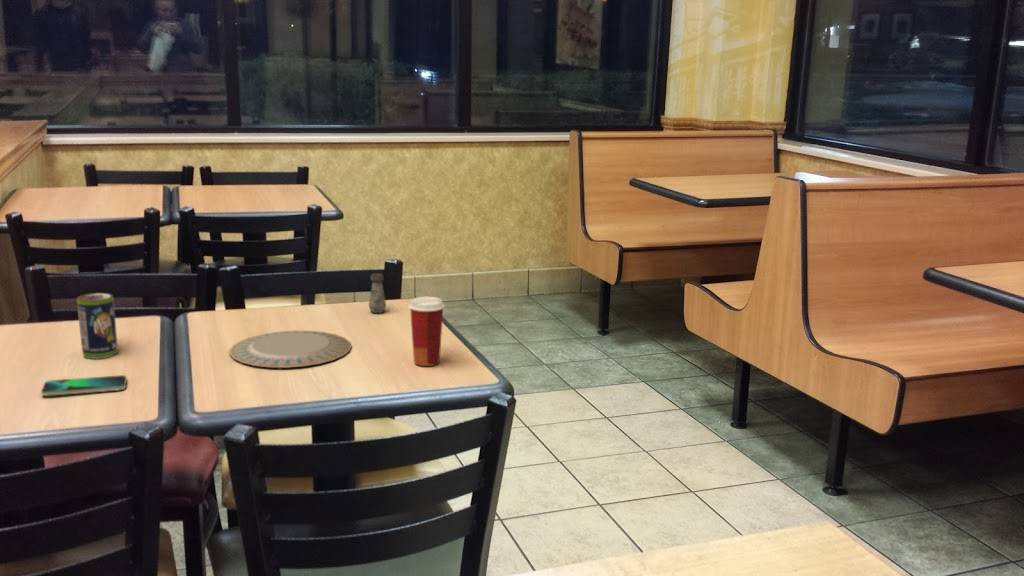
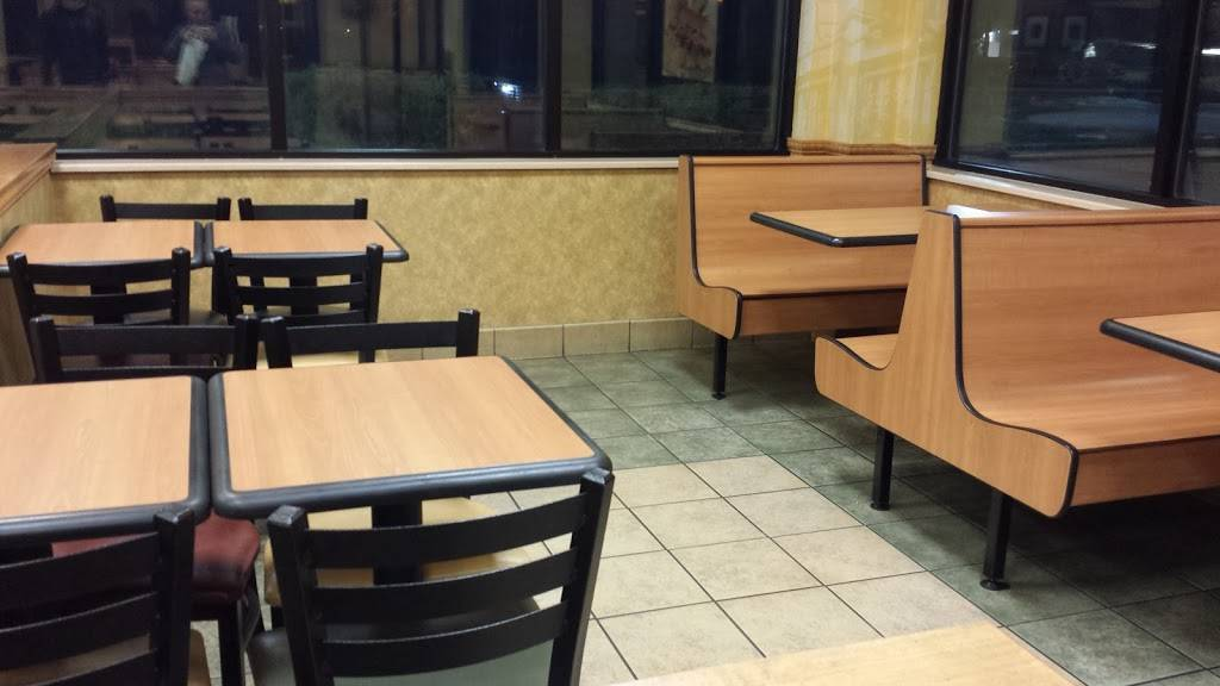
- paper cup [407,296,446,367]
- salt shaker [368,272,387,314]
- chinaware [229,330,353,369]
- smartphone [40,374,128,397]
- beverage can [76,292,118,360]
